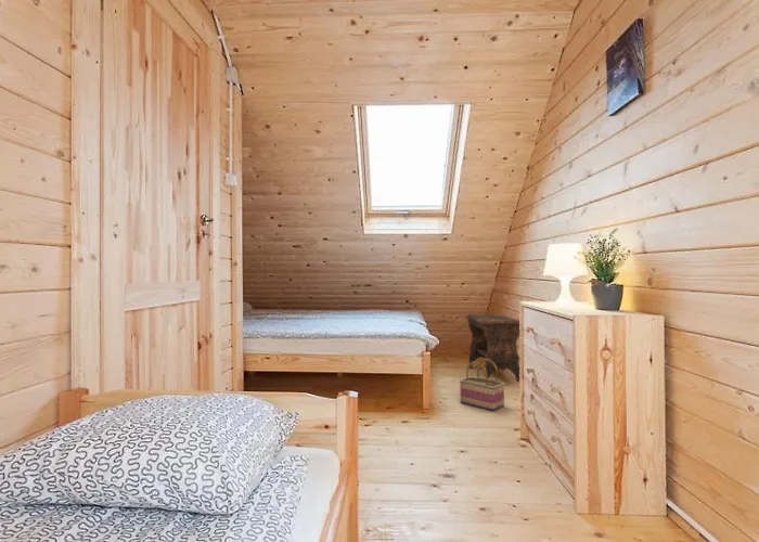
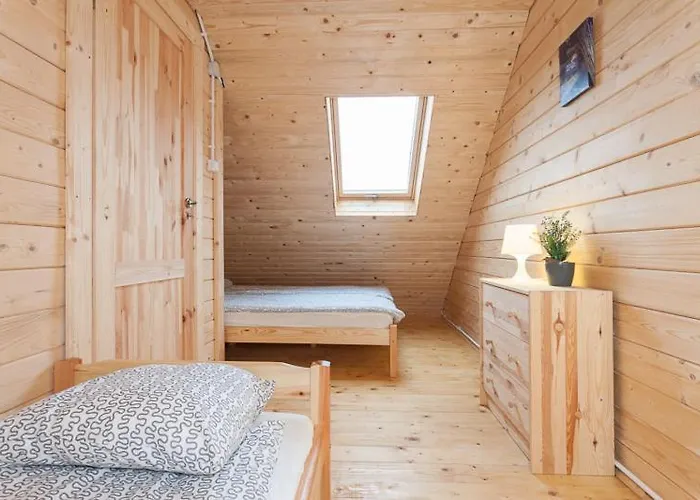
- footstool [464,313,520,383]
- basket [459,358,505,412]
